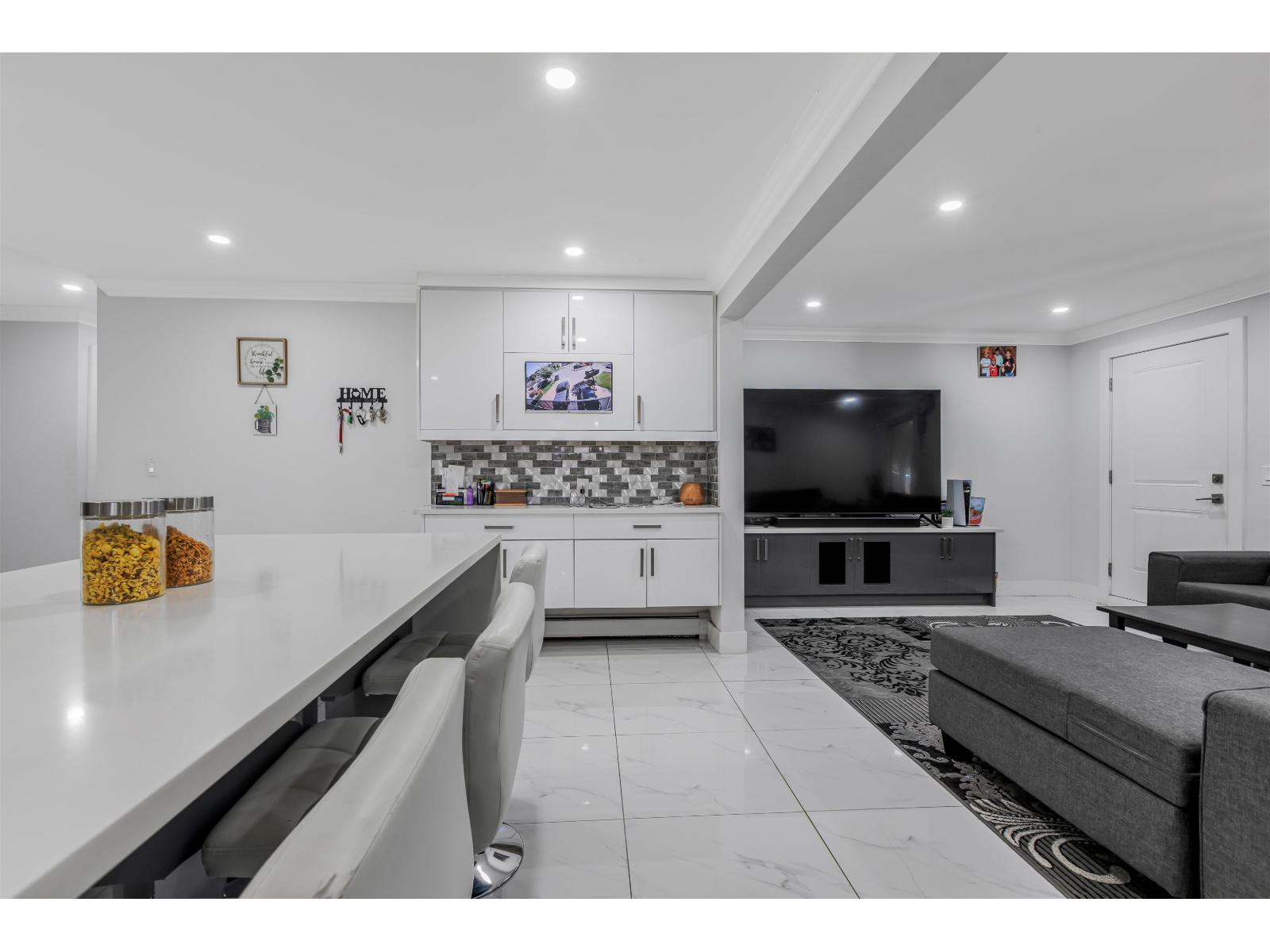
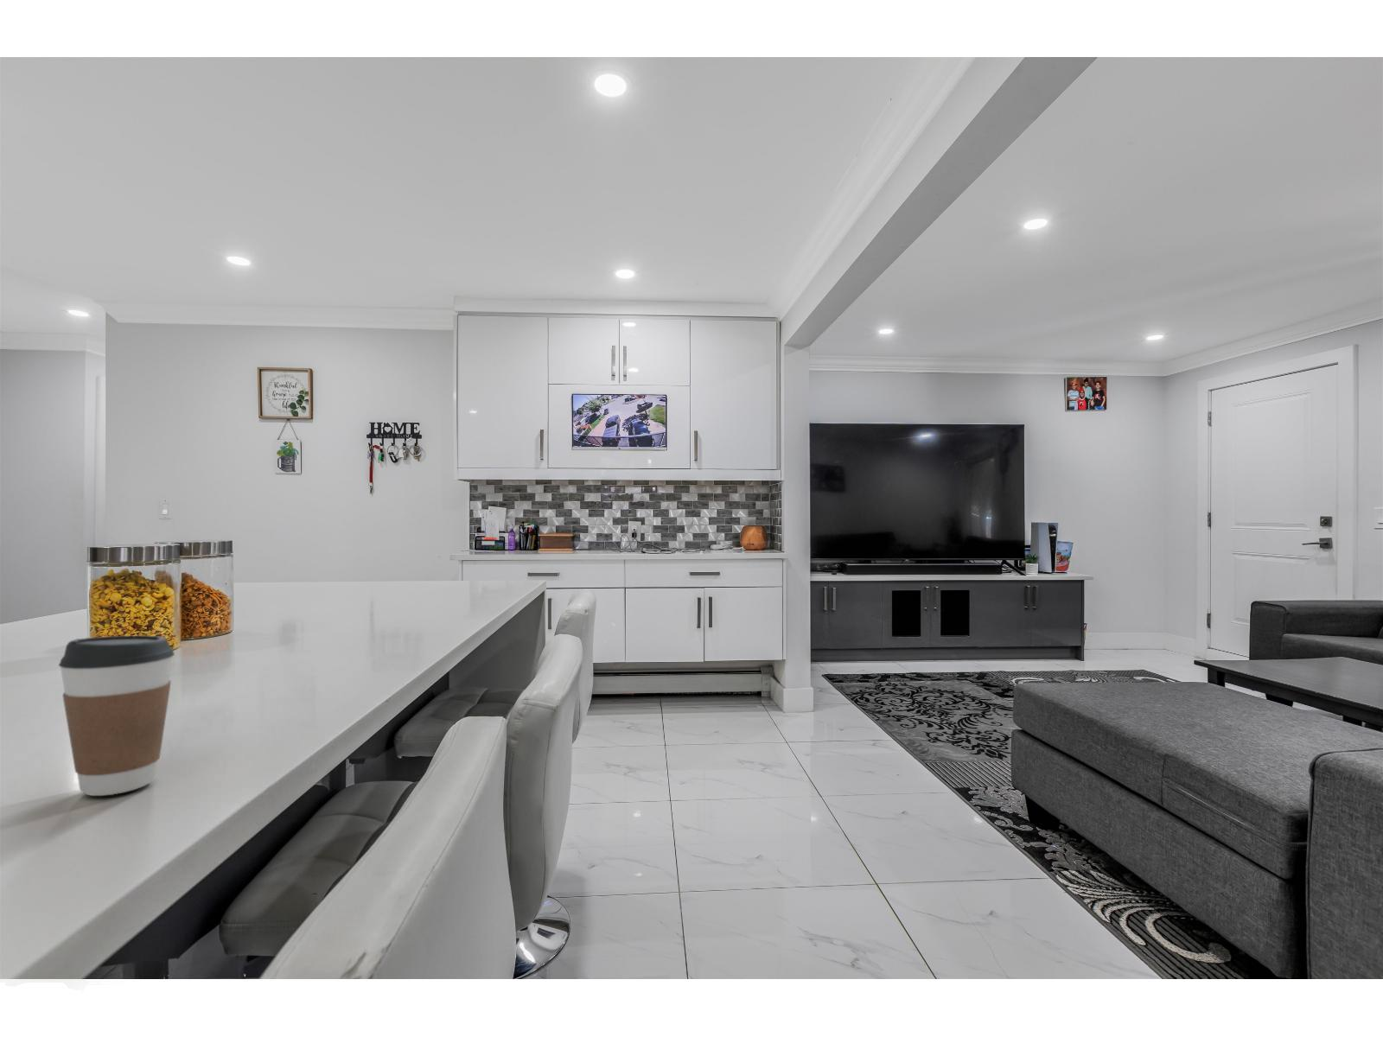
+ coffee cup [58,634,175,796]
